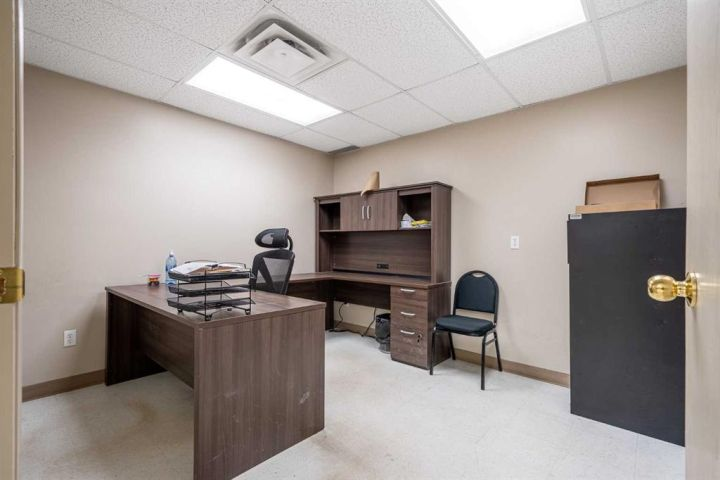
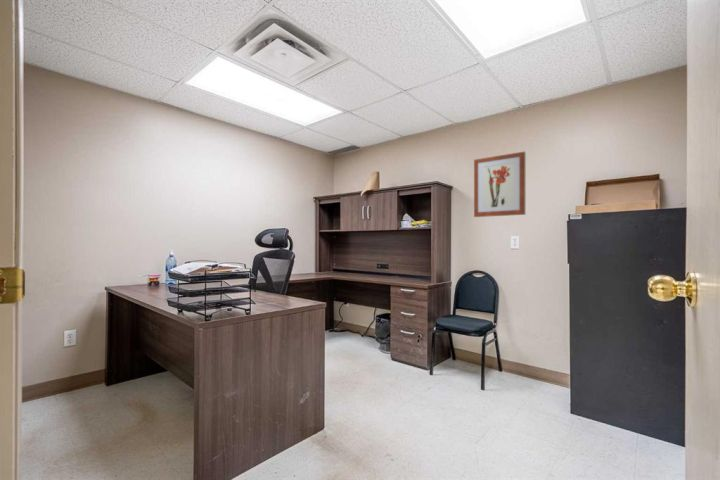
+ wall art [473,151,526,218]
